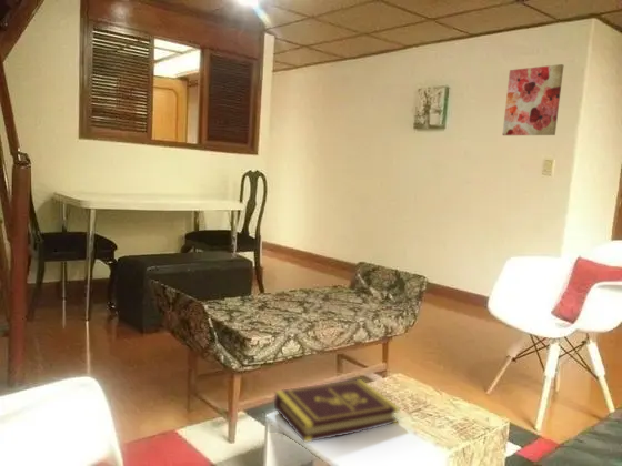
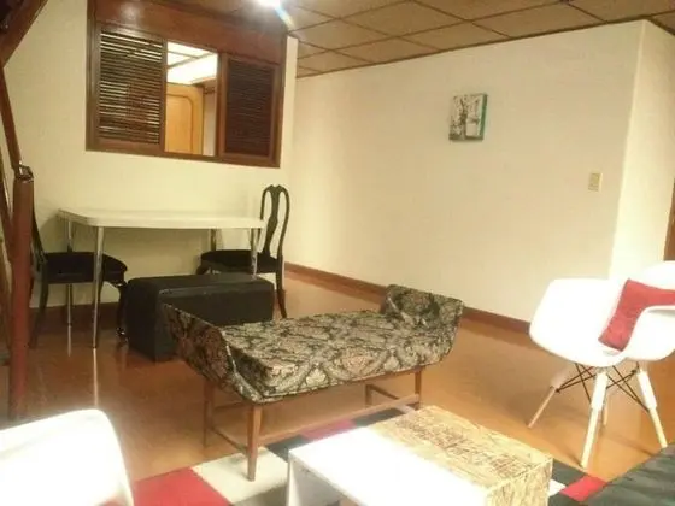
- book [273,378,400,444]
- wall art [501,63,564,136]
